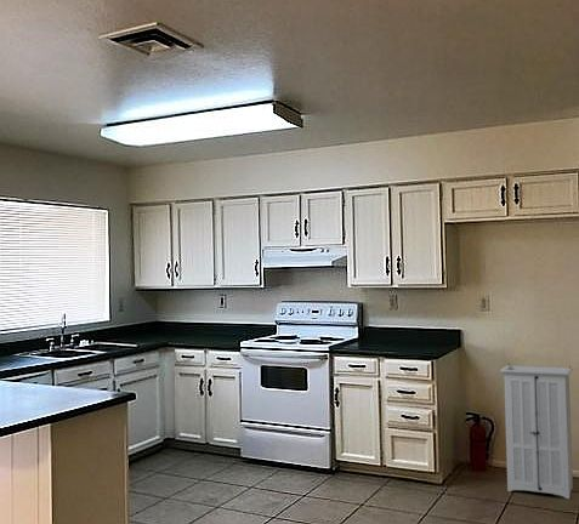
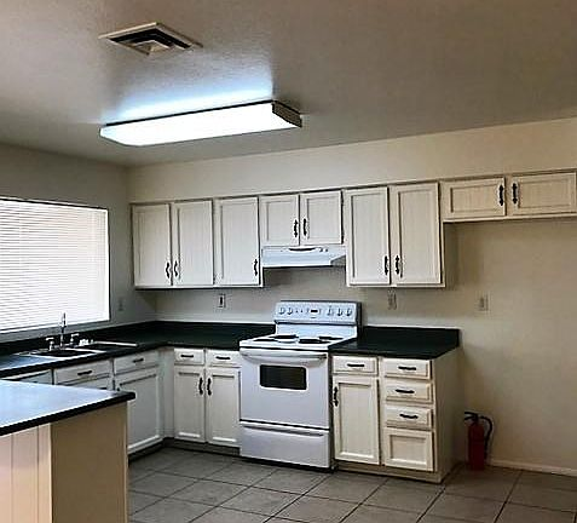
- storage cabinet [499,363,574,500]
